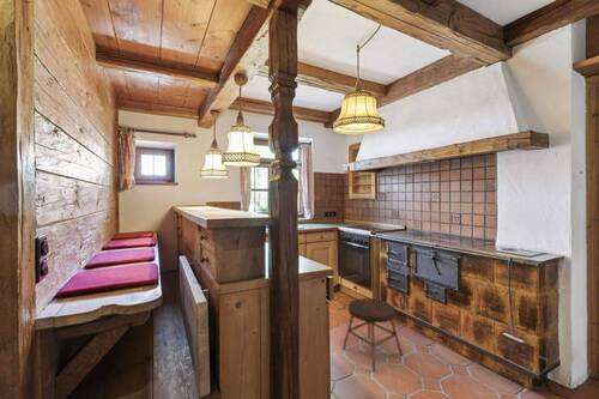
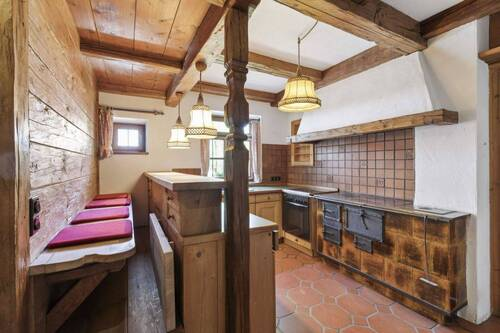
- stool [341,297,404,373]
